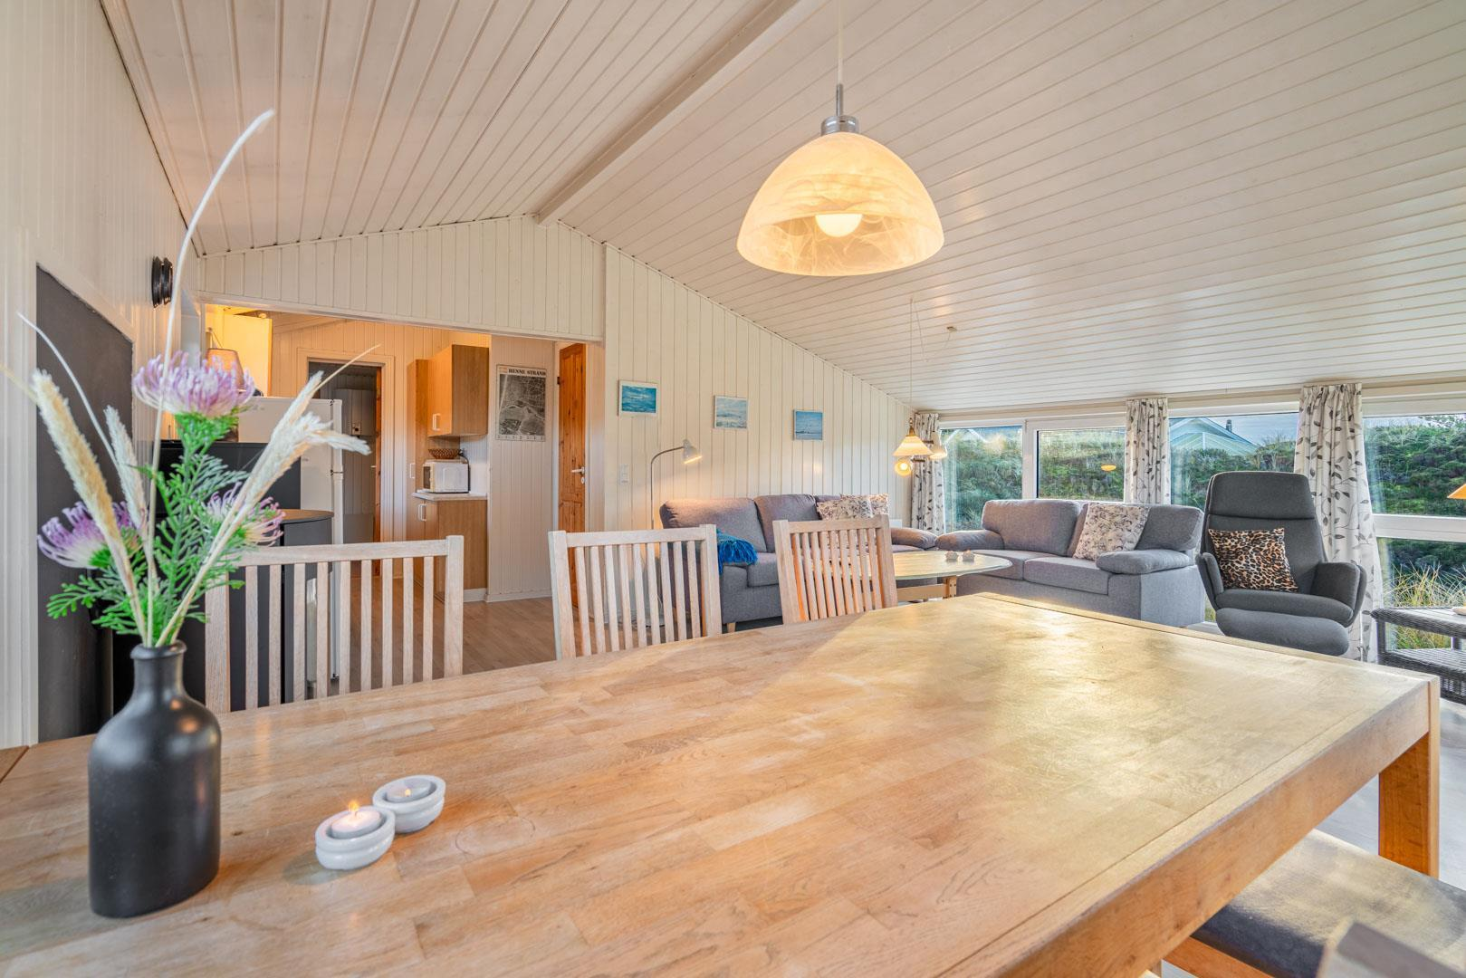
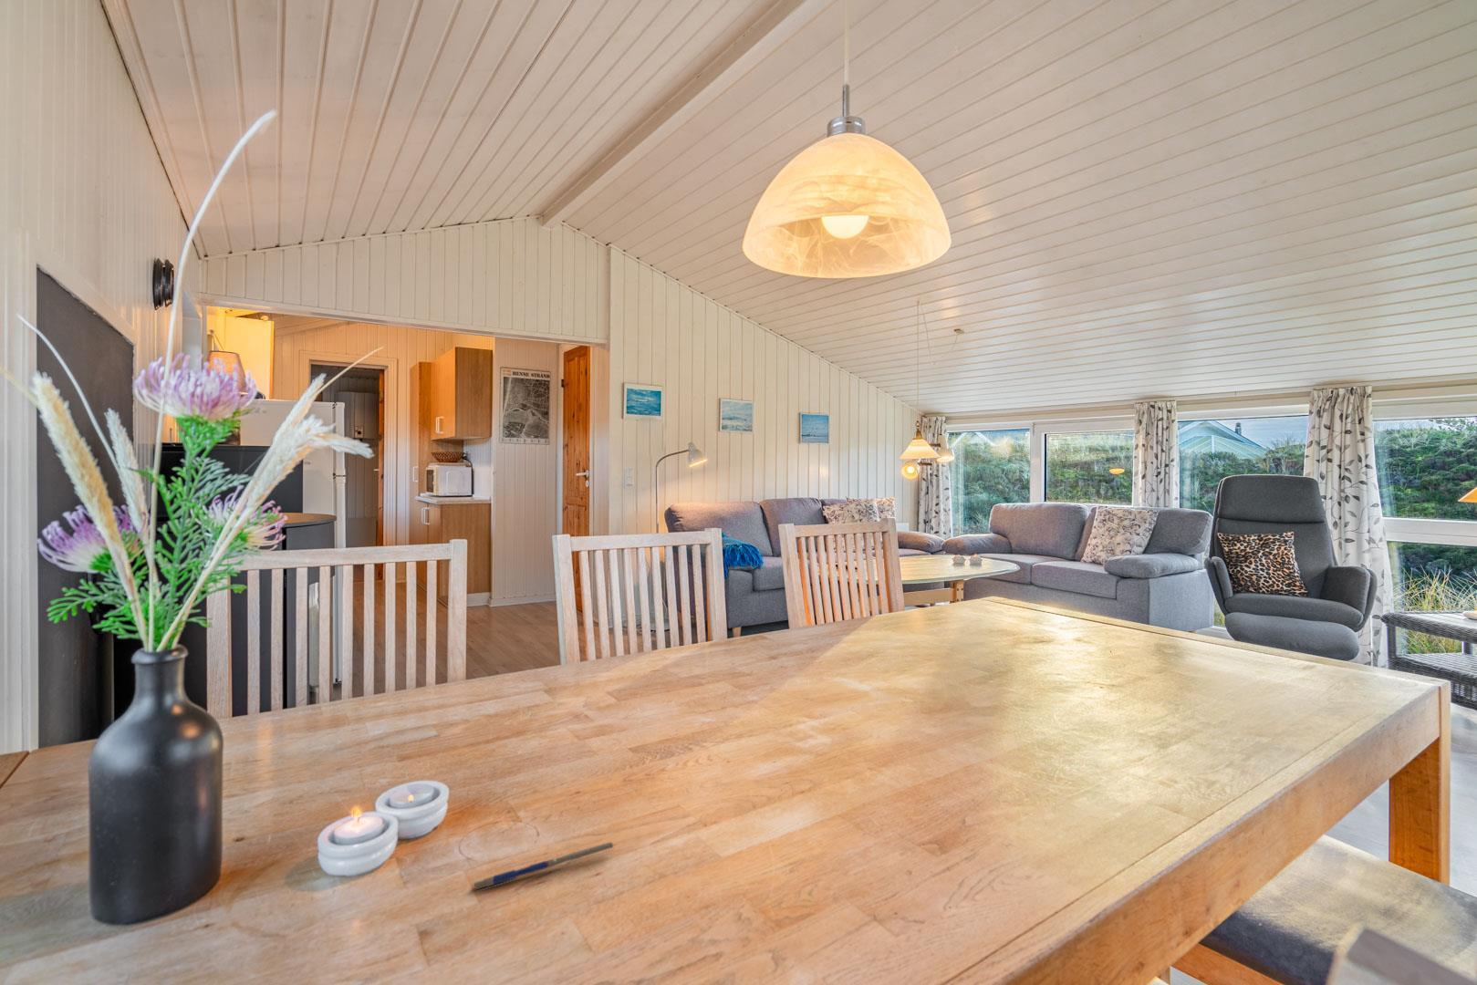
+ pen [473,841,617,893]
